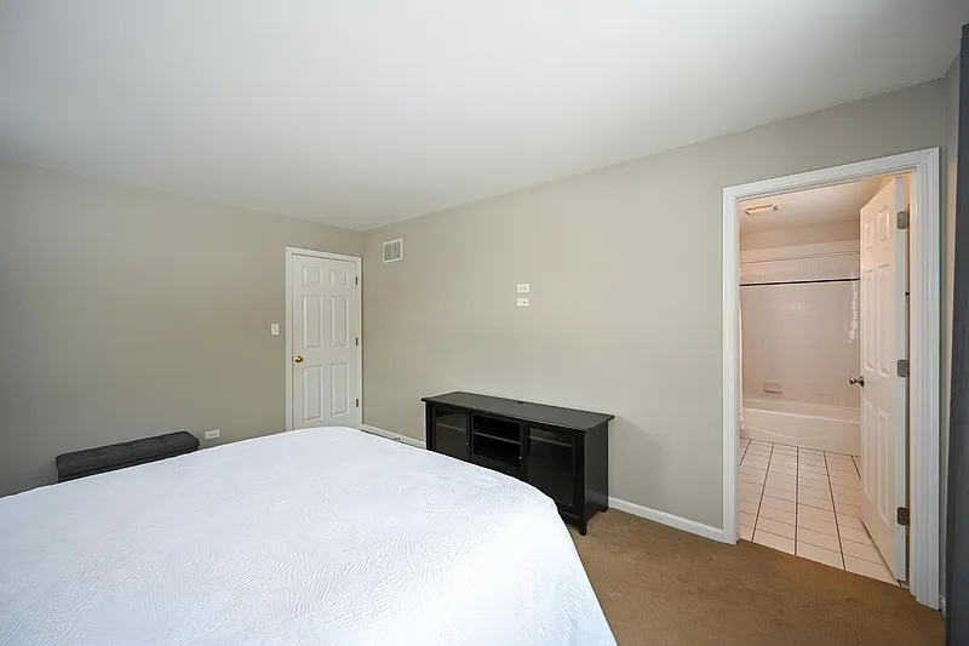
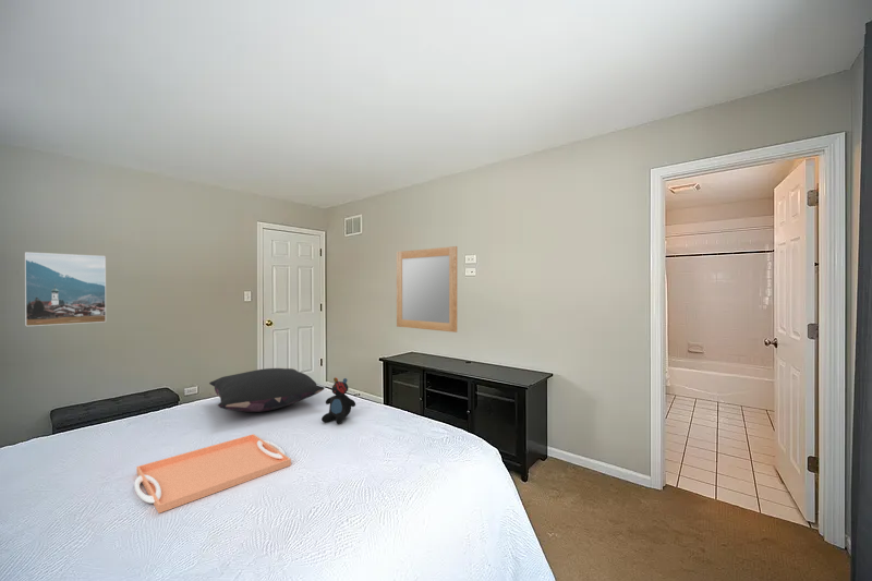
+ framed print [24,251,107,327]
+ home mirror [396,245,458,334]
+ serving tray [133,433,292,515]
+ pillow [208,367,326,413]
+ teddy bear [320,376,356,425]
